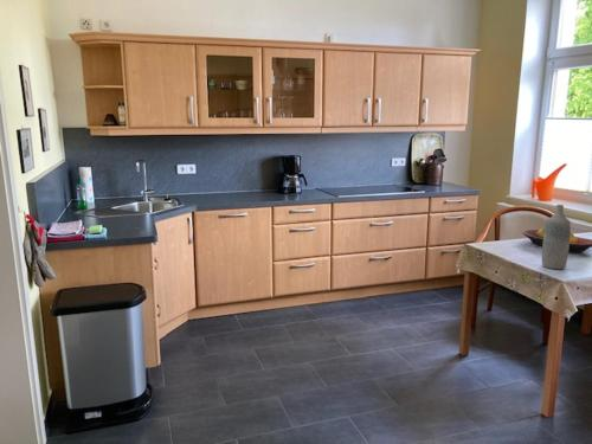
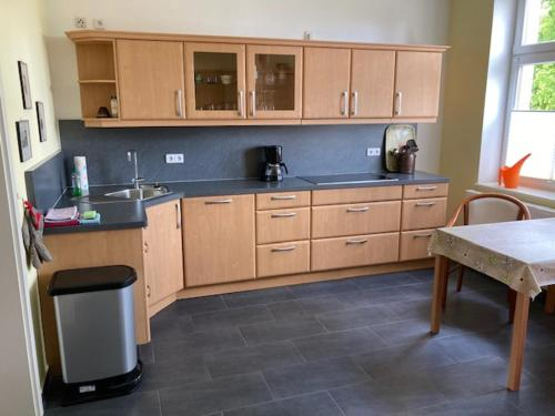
- bottle [541,204,572,270]
- fruit bowl [521,227,592,255]
